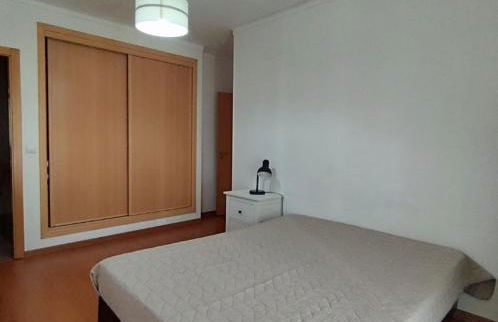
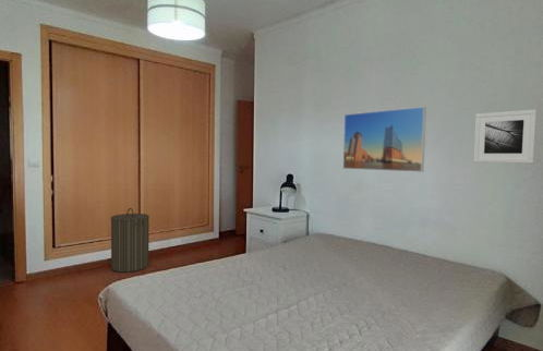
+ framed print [342,106,427,173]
+ laundry hamper [110,207,150,274]
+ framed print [472,108,538,165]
